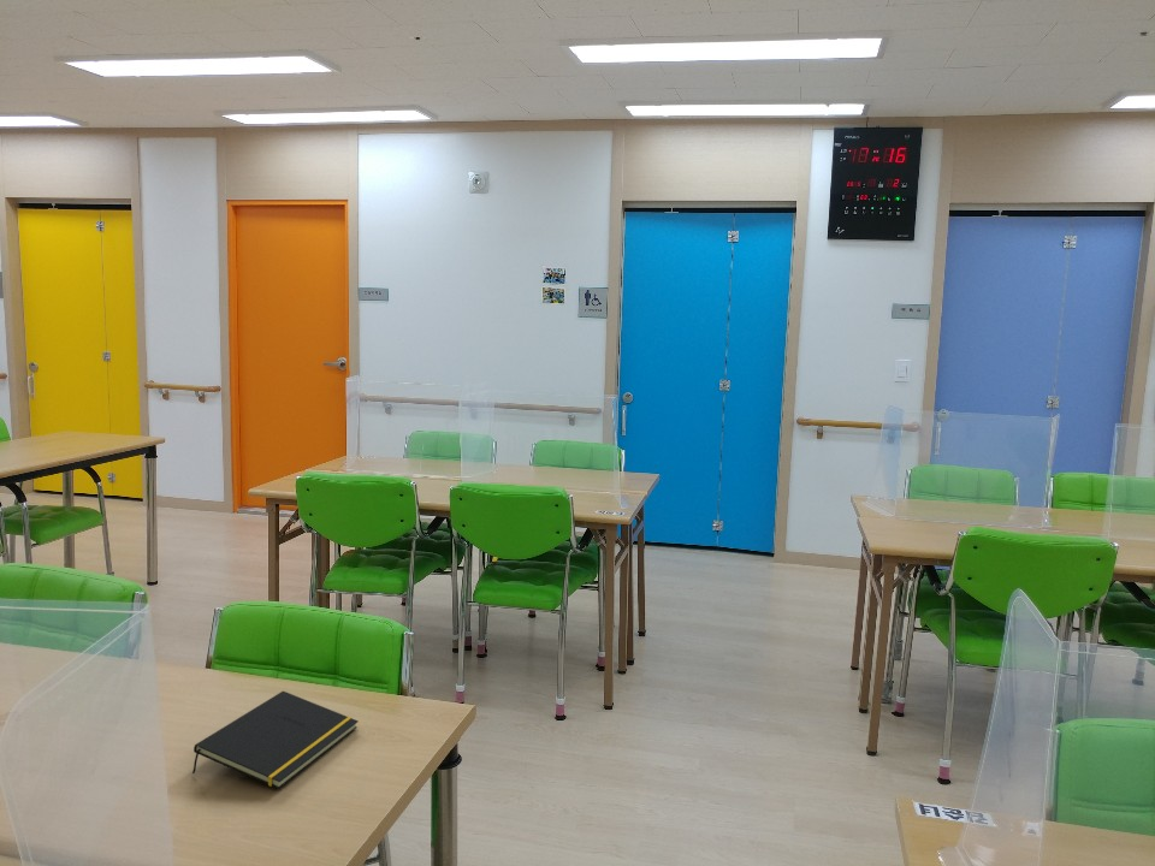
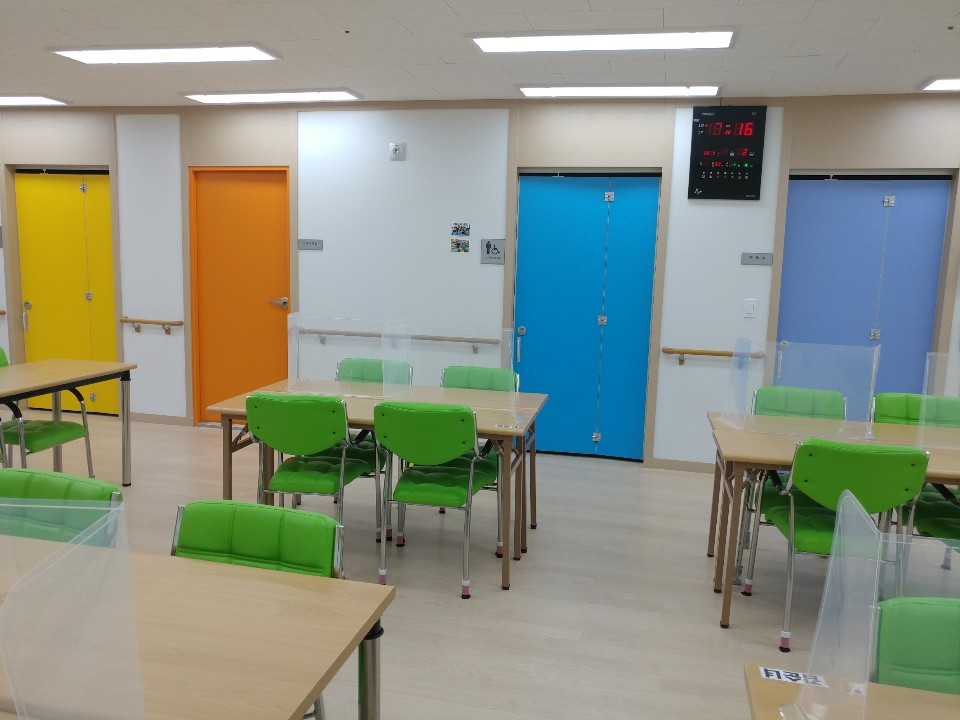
- notepad [191,690,360,790]
